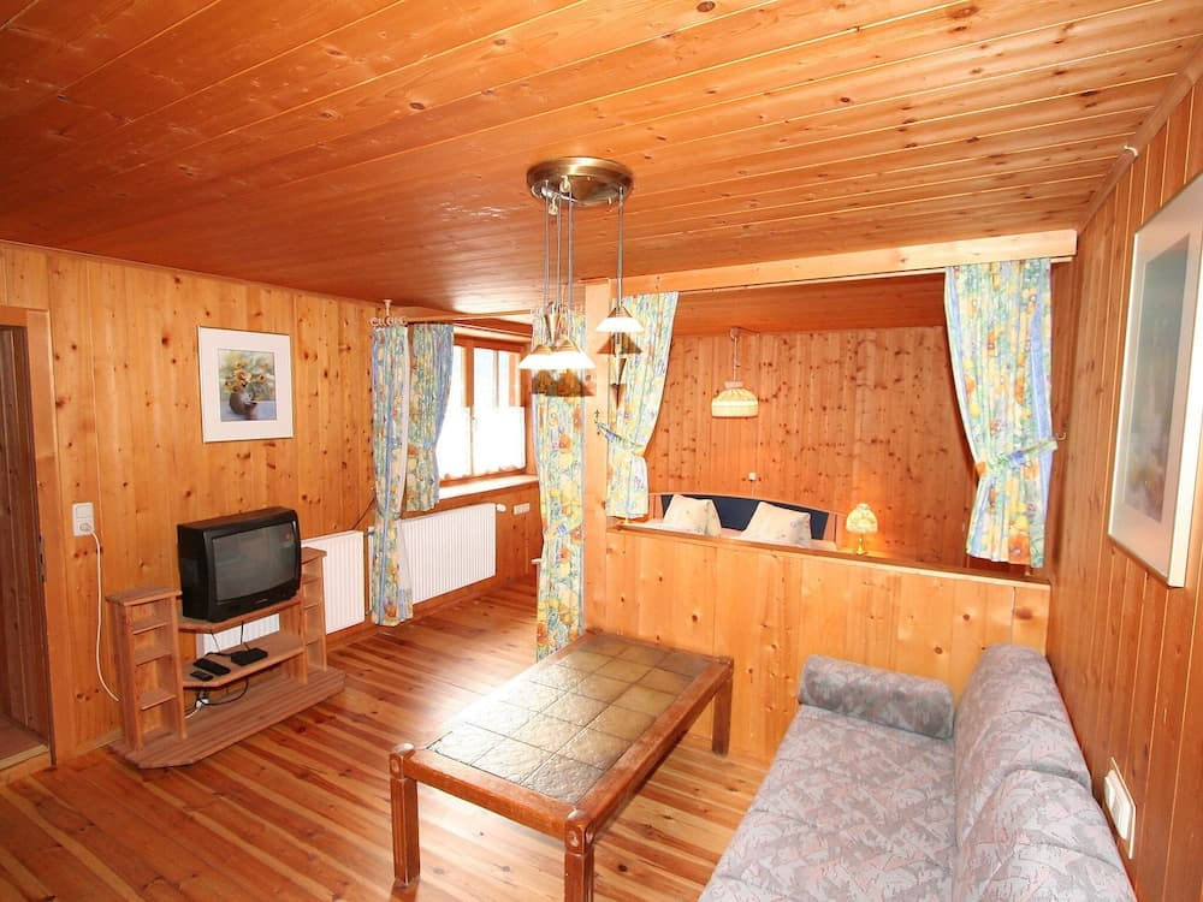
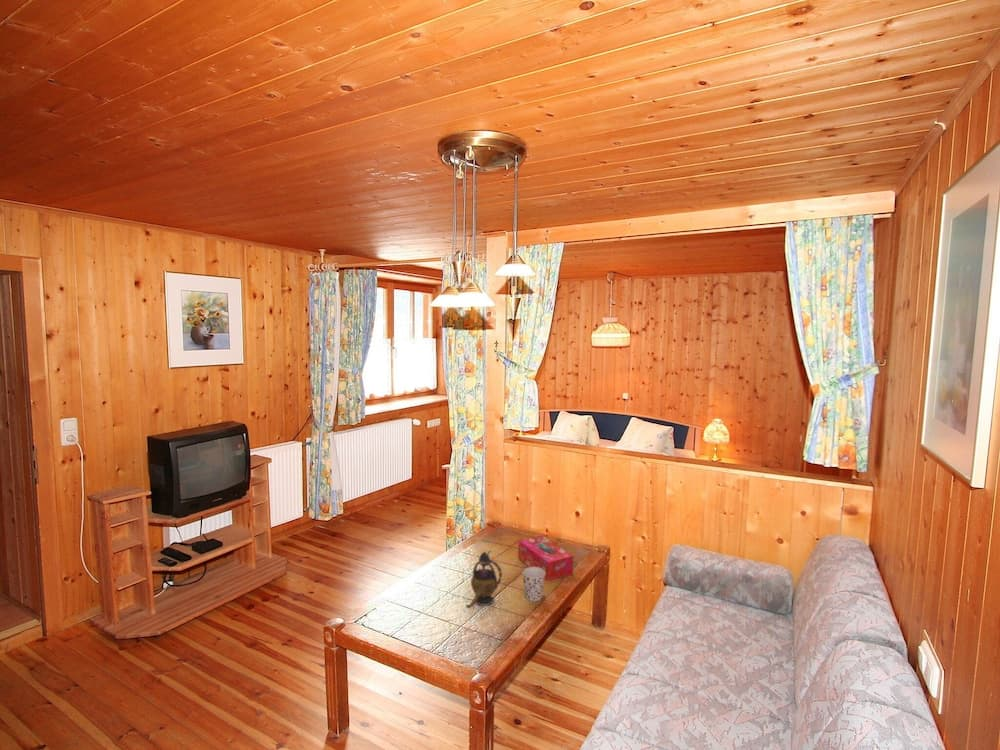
+ cup [521,566,546,602]
+ tissue box [517,534,574,582]
+ teapot [465,550,503,609]
